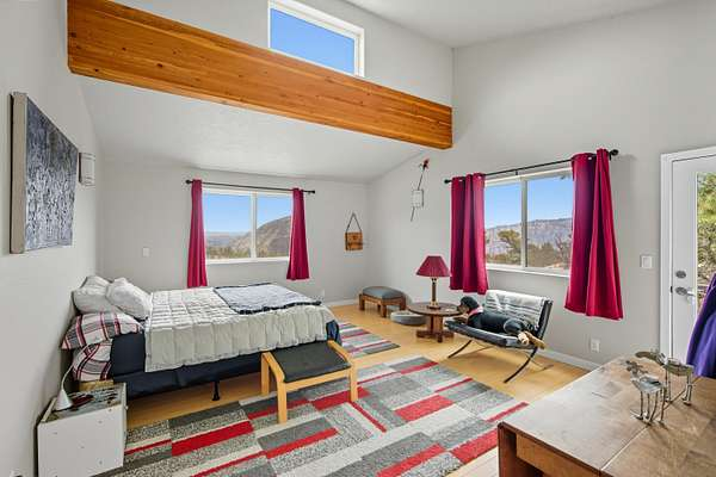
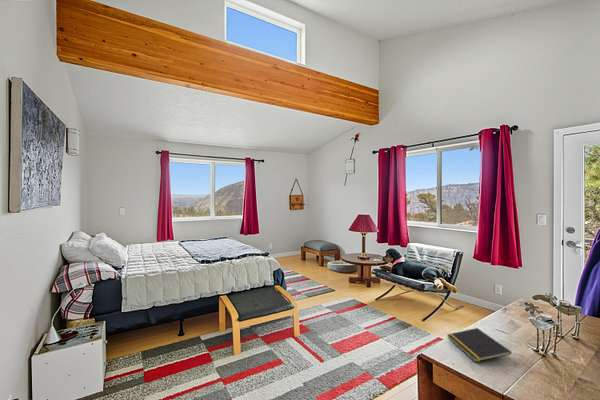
+ notepad [446,327,512,363]
